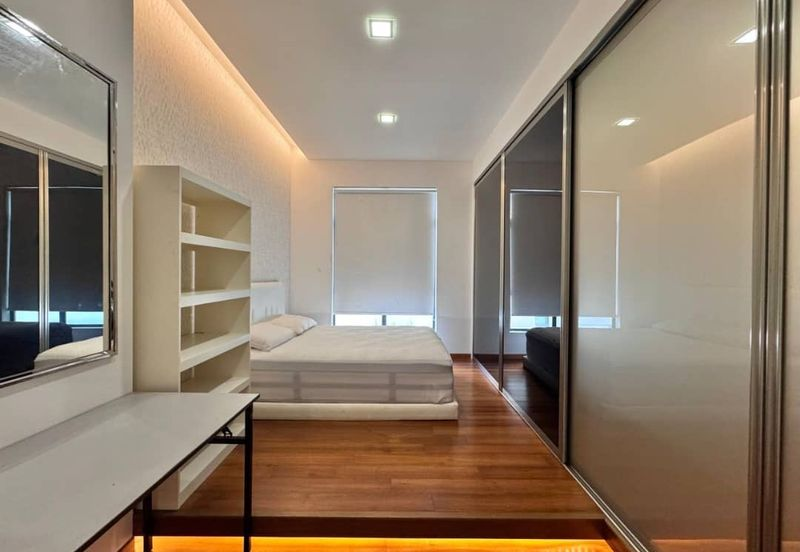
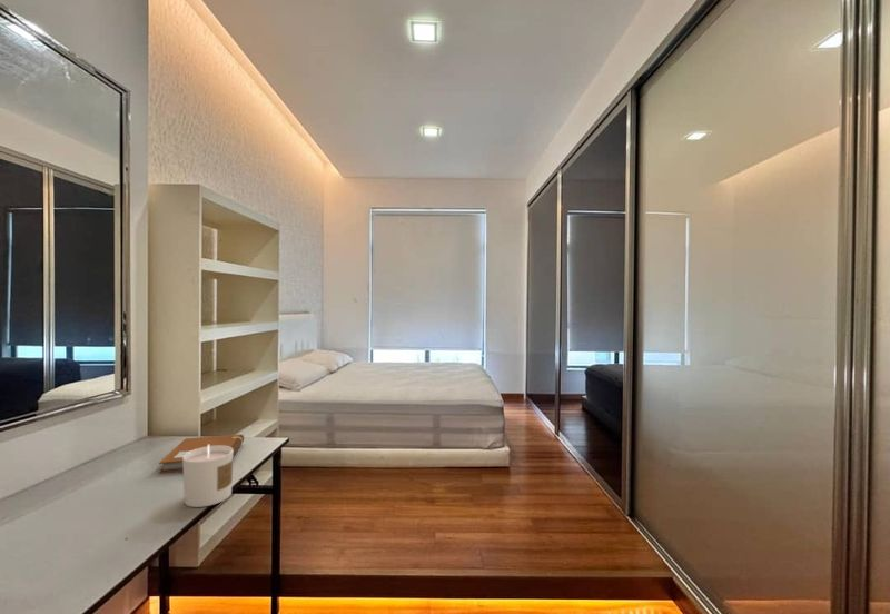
+ notebook [158,434,245,474]
+ candle [182,445,234,508]
